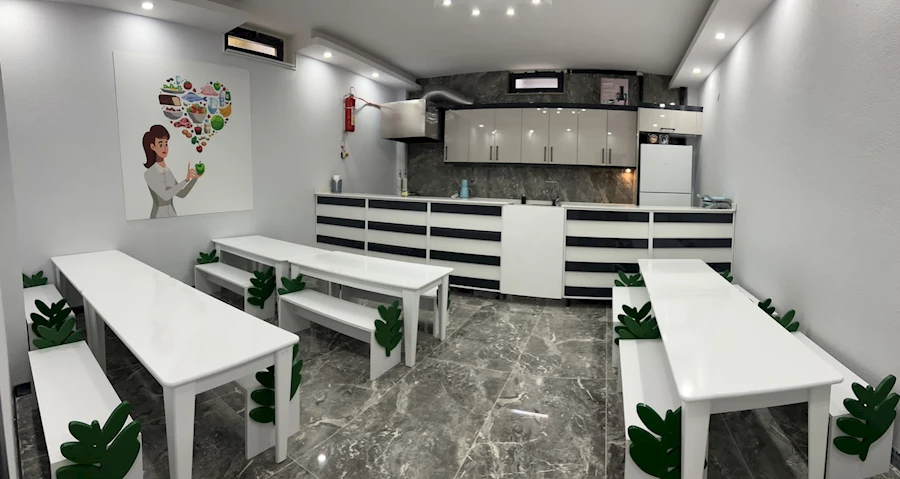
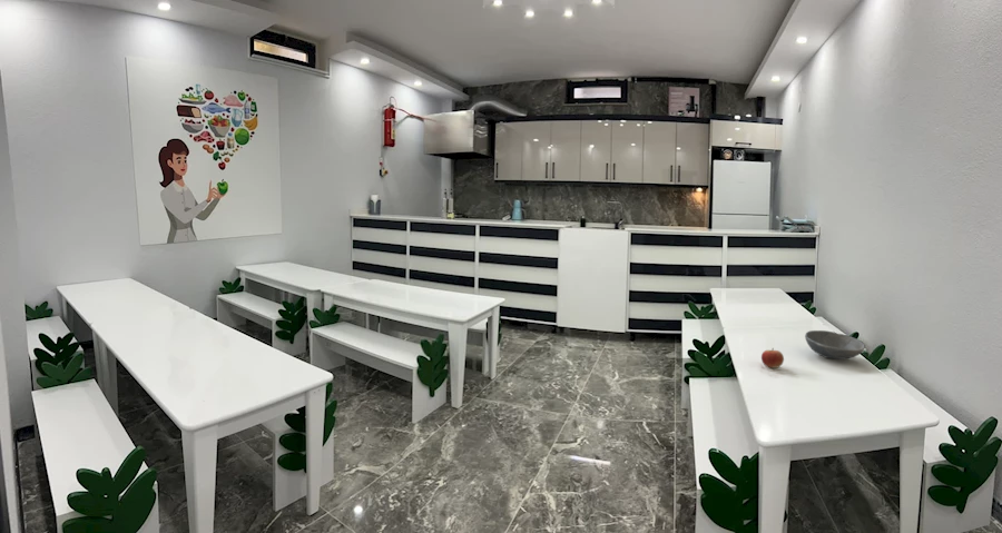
+ apple [760,347,785,369]
+ bowl [804,329,866,361]
